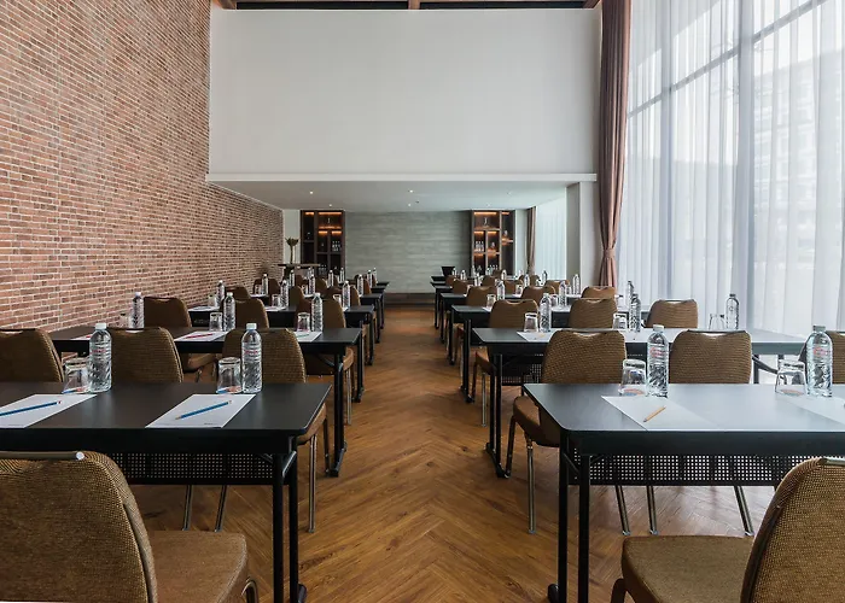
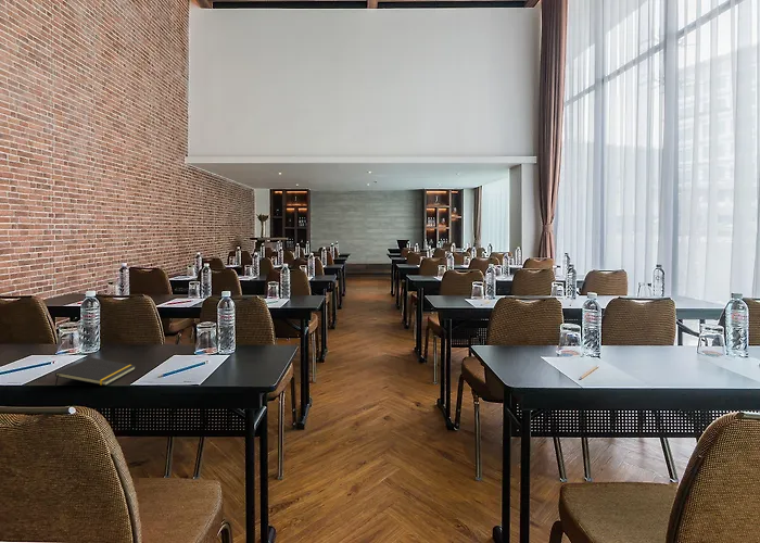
+ notepad [54,356,136,388]
